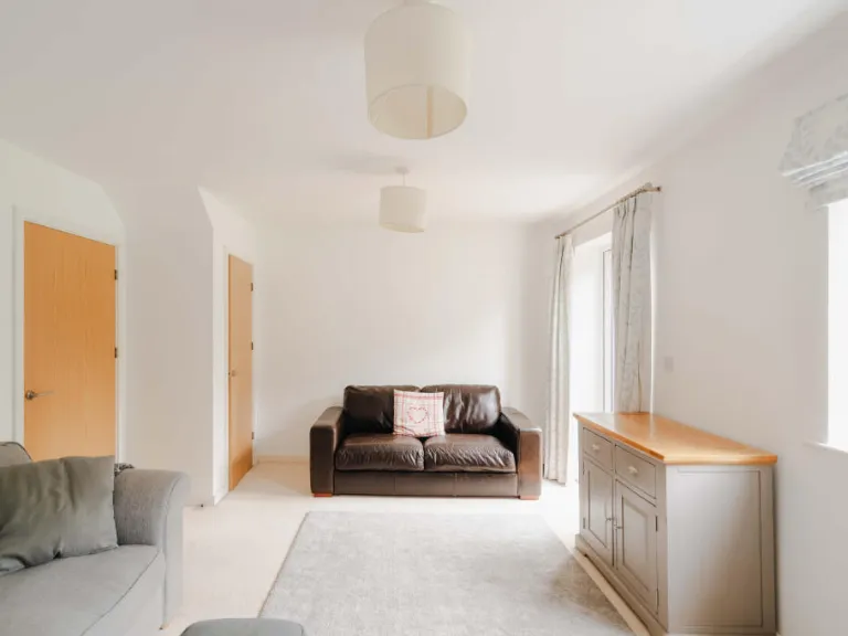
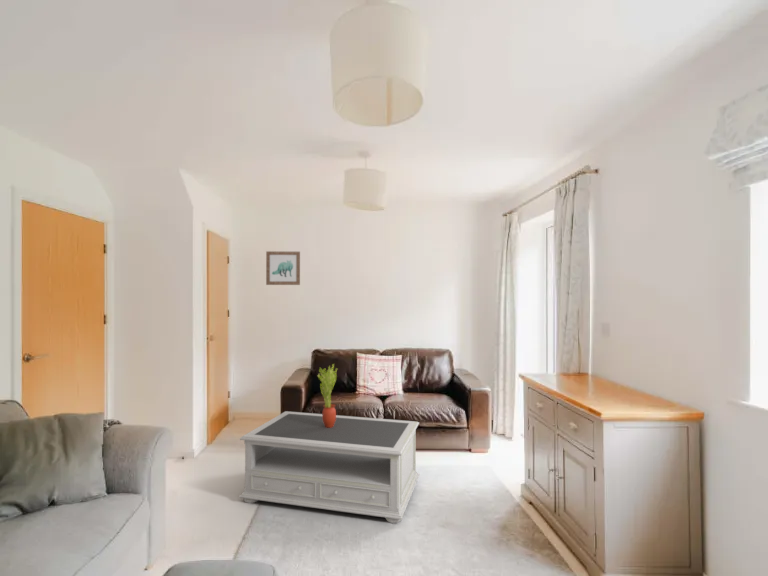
+ coffee table [238,410,421,524]
+ potted plant [316,363,338,428]
+ wall art [265,250,301,286]
